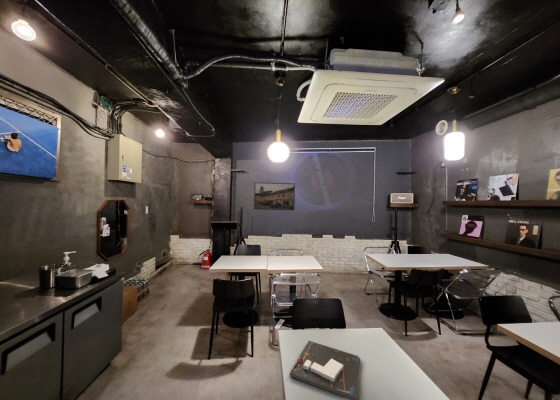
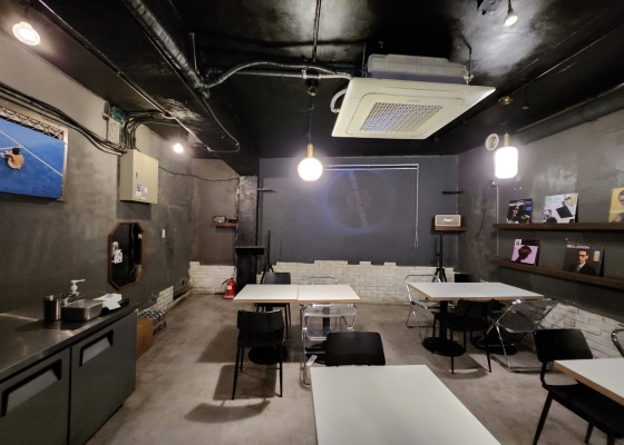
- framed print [253,181,296,211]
- board game [289,340,361,400]
